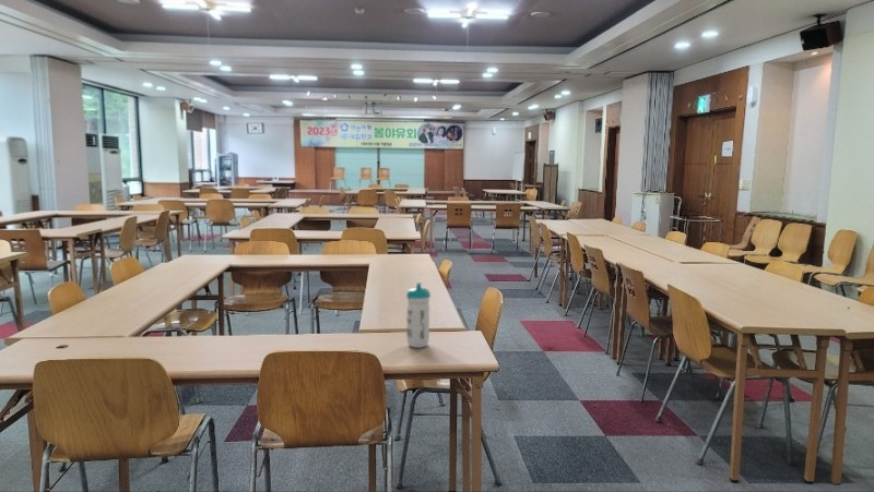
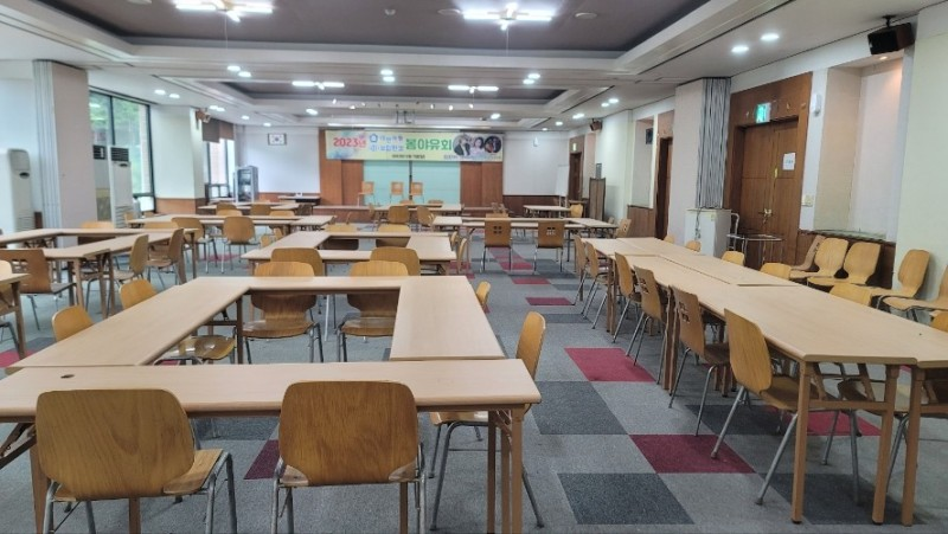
- water bottle [405,281,432,349]
